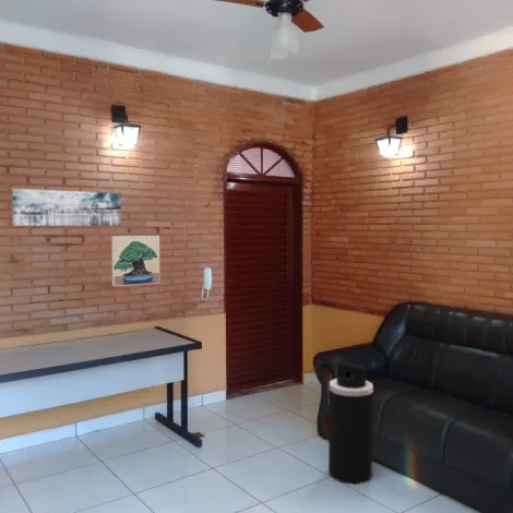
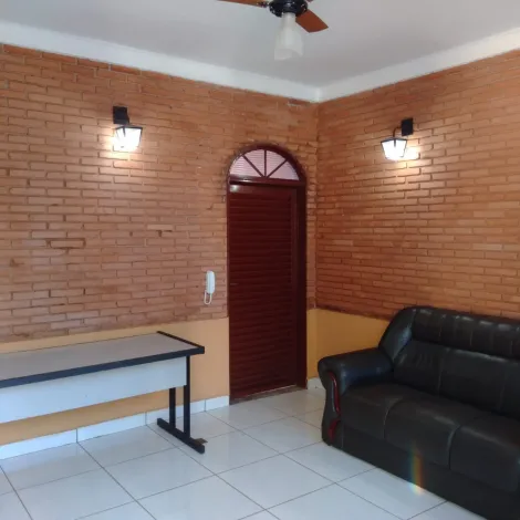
- trash can [327,361,374,486]
- wall art [11,188,122,227]
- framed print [110,235,160,287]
